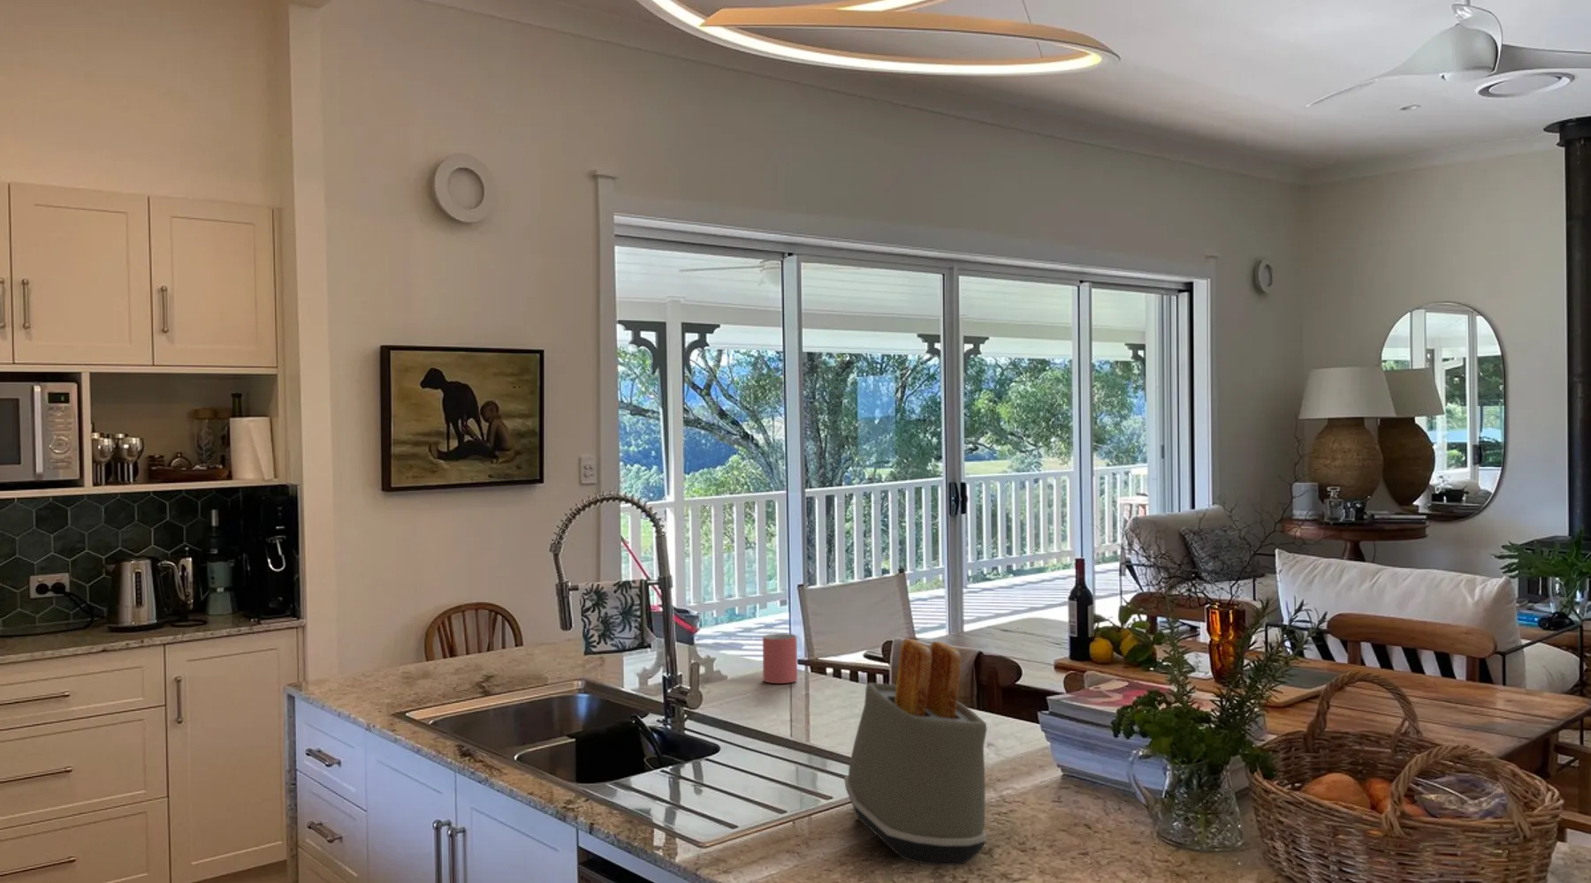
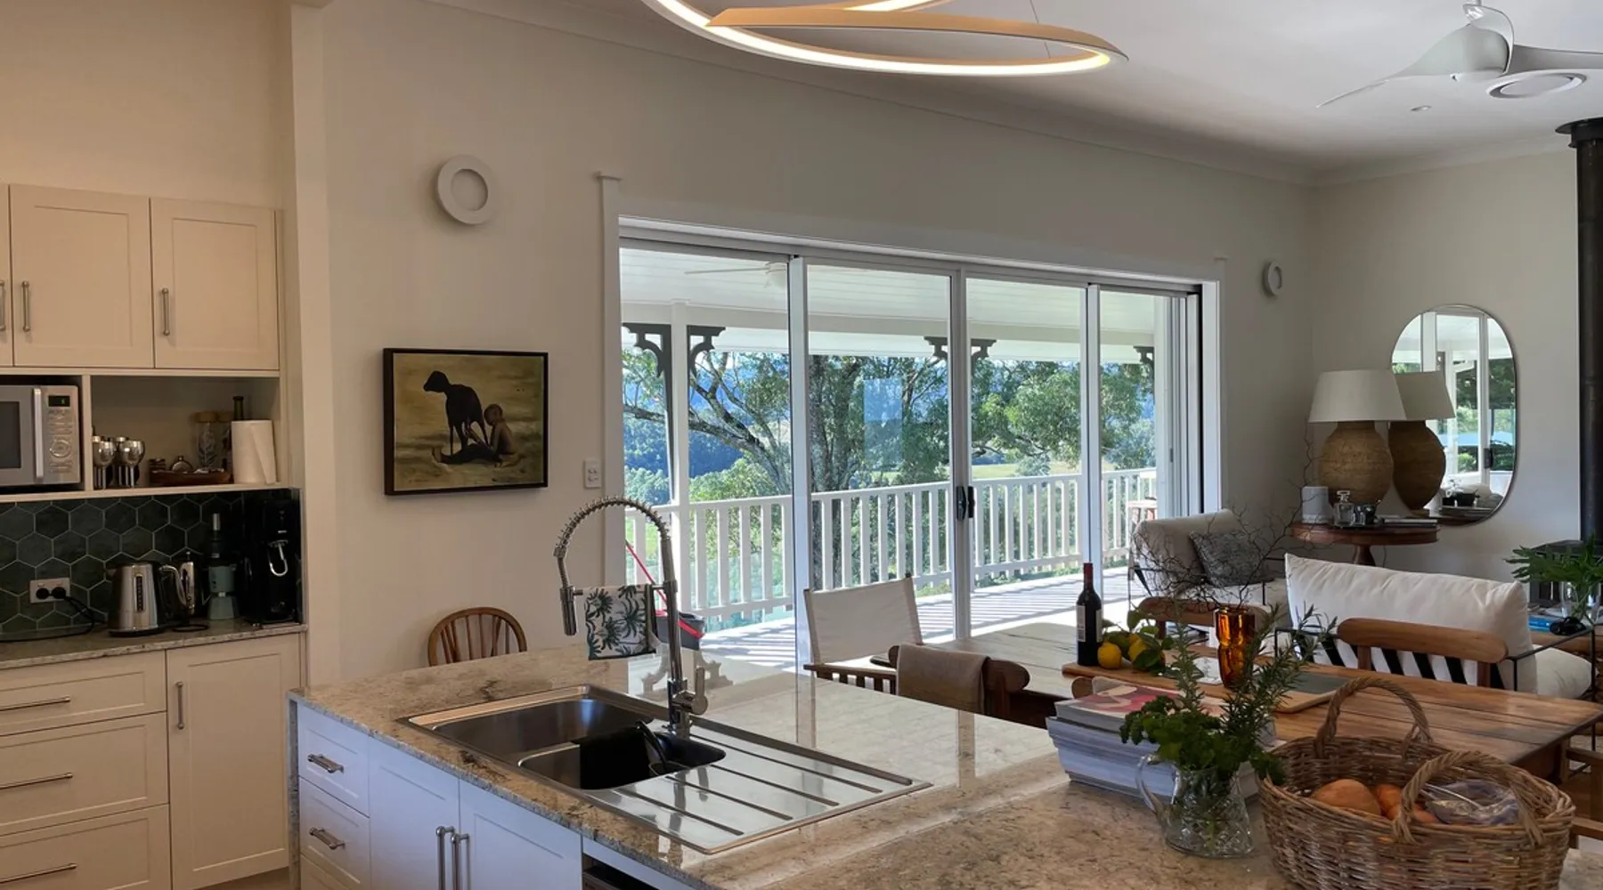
- mug [762,632,798,684]
- toaster [843,637,988,867]
